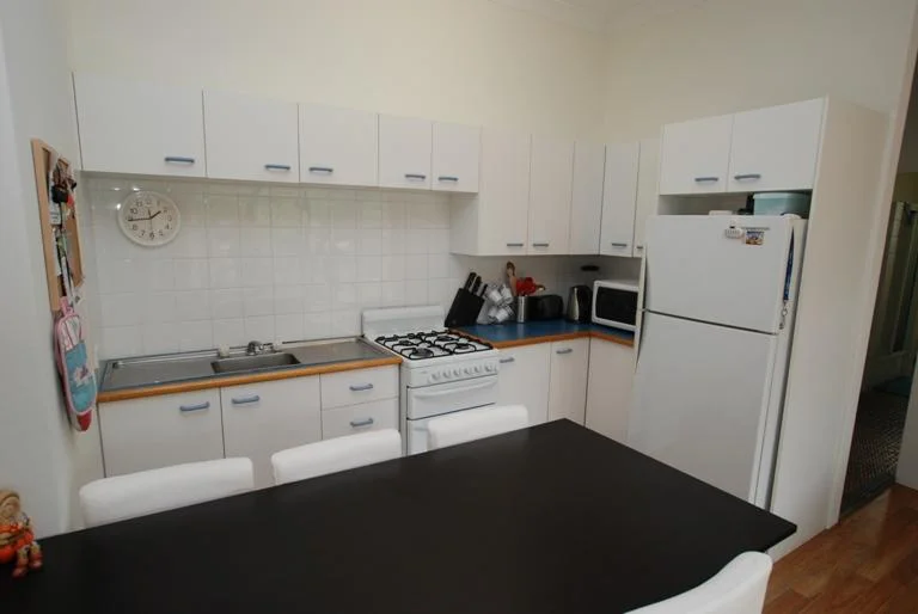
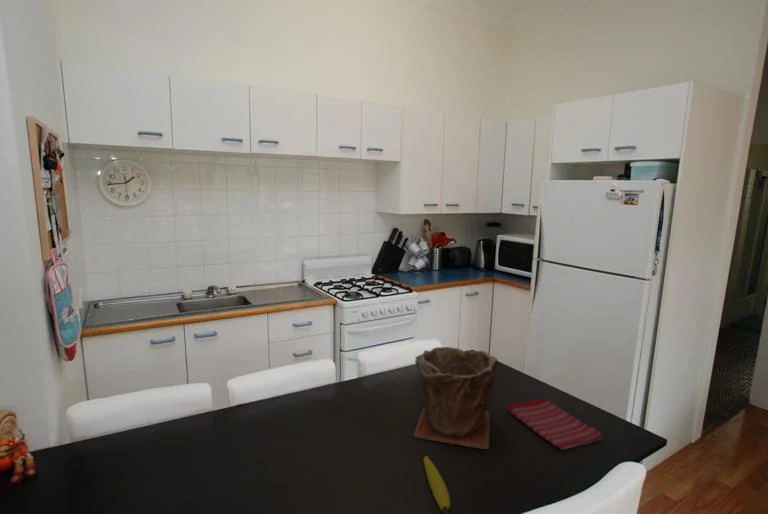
+ banana [421,451,452,514]
+ dish towel [507,396,604,451]
+ plant pot [413,346,499,450]
